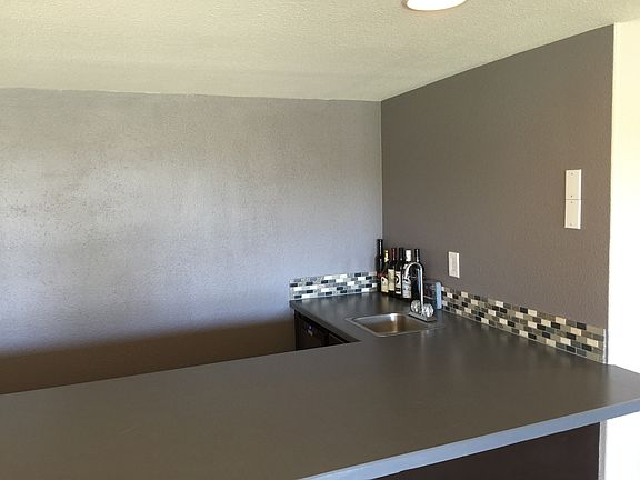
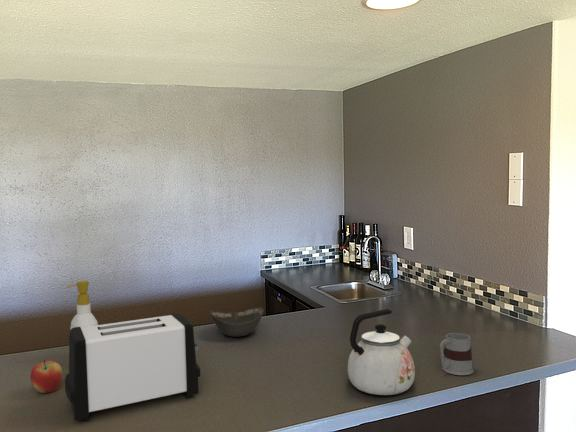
+ apple [30,359,64,394]
+ toaster [64,312,201,422]
+ kettle [347,308,416,396]
+ bowl [209,306,265,338]
+ soap bottle [65,280,99,330]
+ mug [439,332,475,376]
